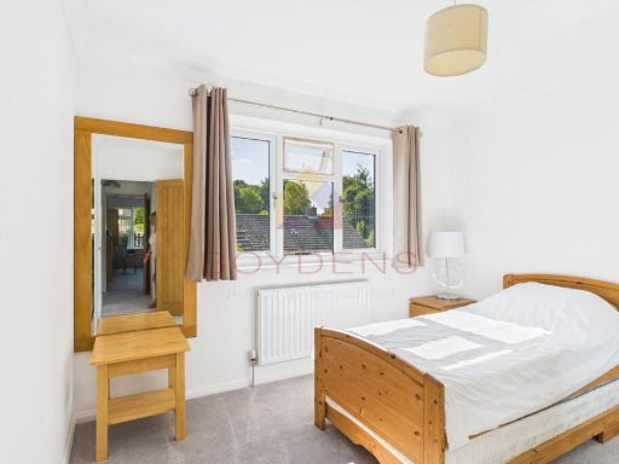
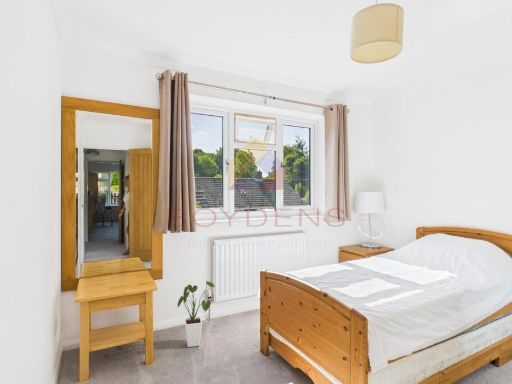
+ house plant [177,280,216,348]
